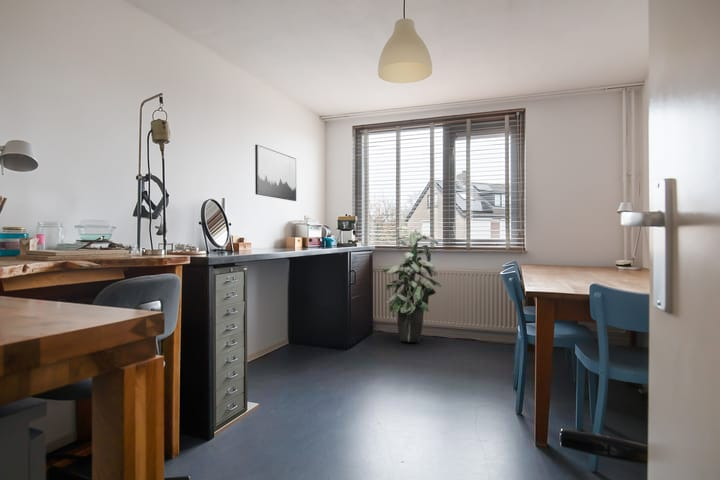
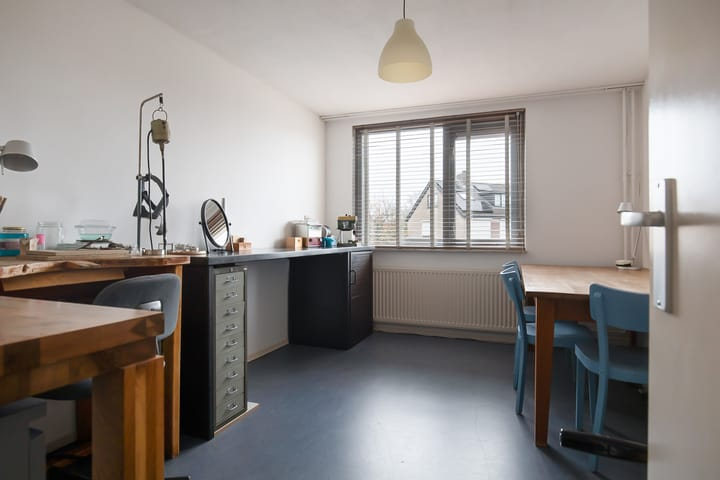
- wall art [254,144,297,202]
- indoor plant [380,226,442,343]
